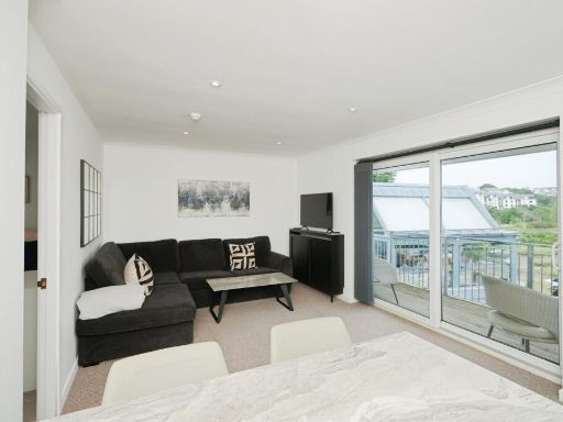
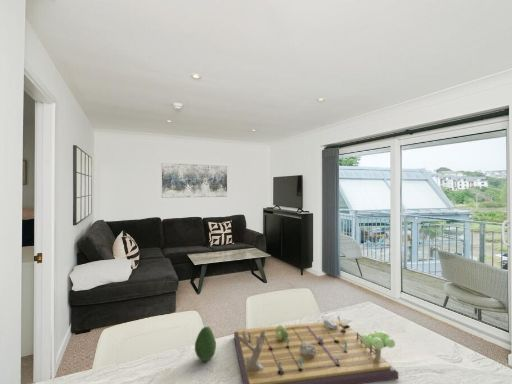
+ gameboard [233,315,399,384]
+ fruit [194,326,217,362]
